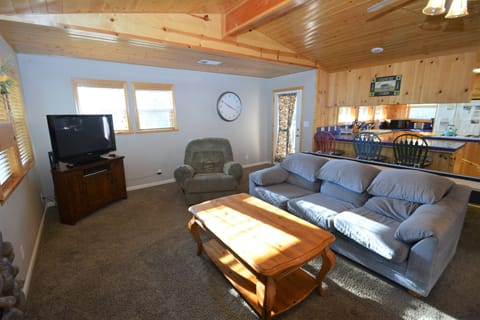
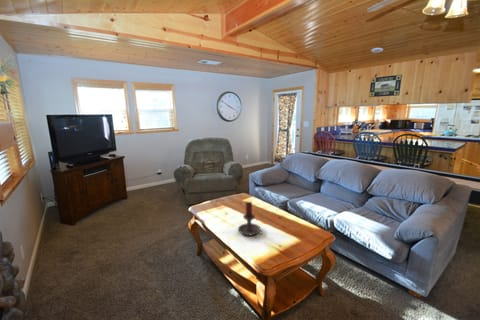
+ candle holder [237,201,263,237]
